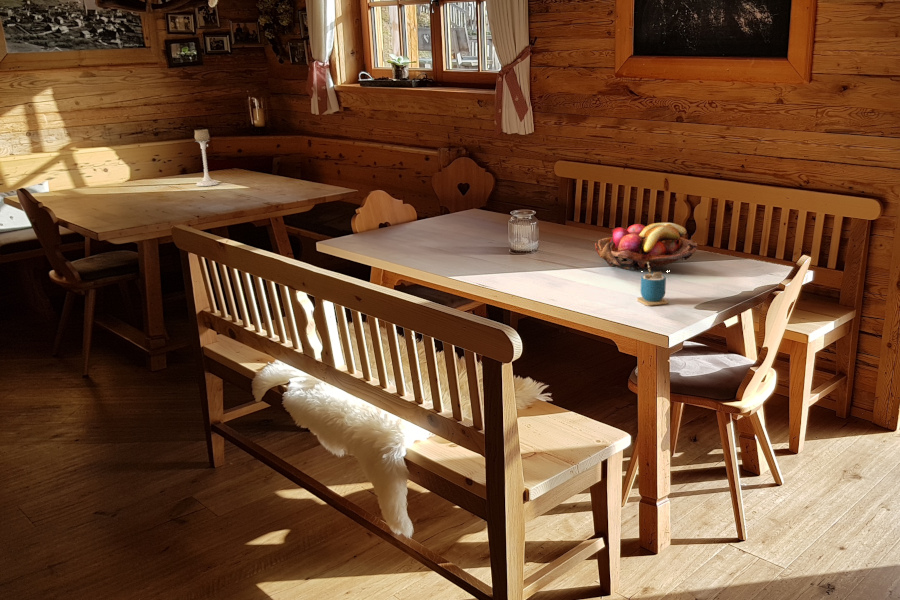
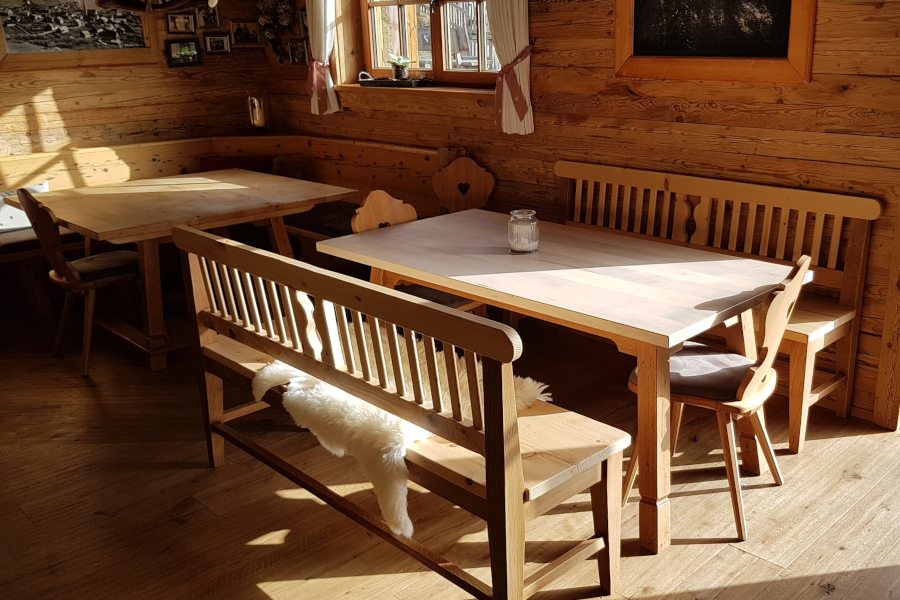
- candle holder [193,128,220,187]
- fruit basket [594,222,698,272]
- cup [636,262,669,307]
